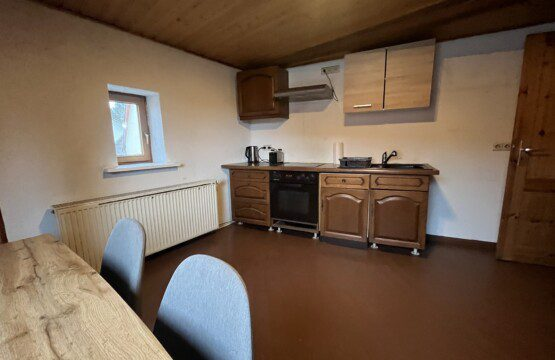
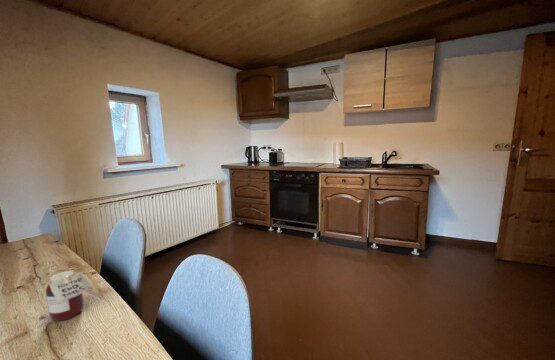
+ jar [45,270,93,322]
